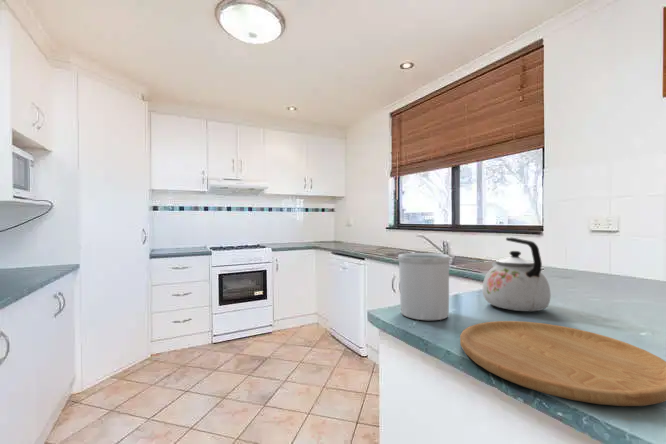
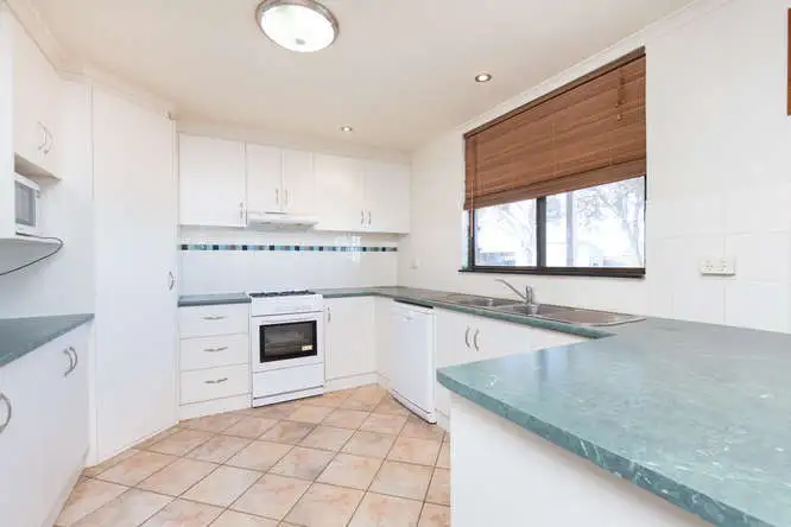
- cutting board [459,320,666,407]
- utensil holder [397,252,451,321]
- kettle [482,237,552,312]
